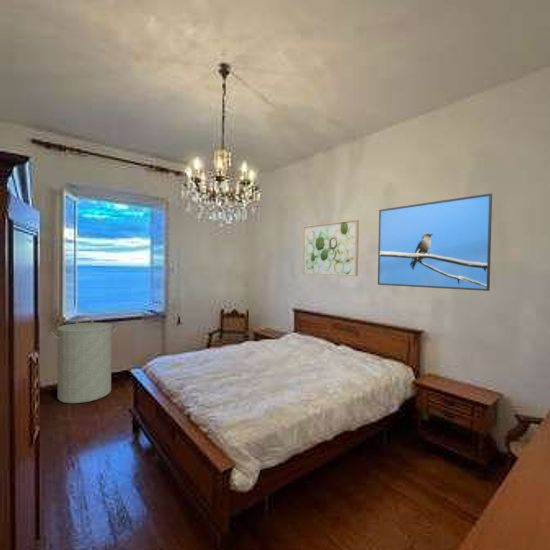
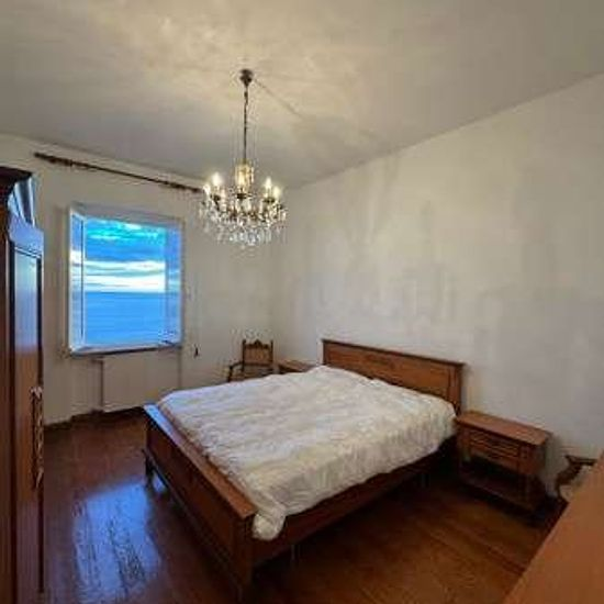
- laundry hamper [49,314,118,404]
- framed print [377,192,493,292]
- wall art [302,219,360,277]
